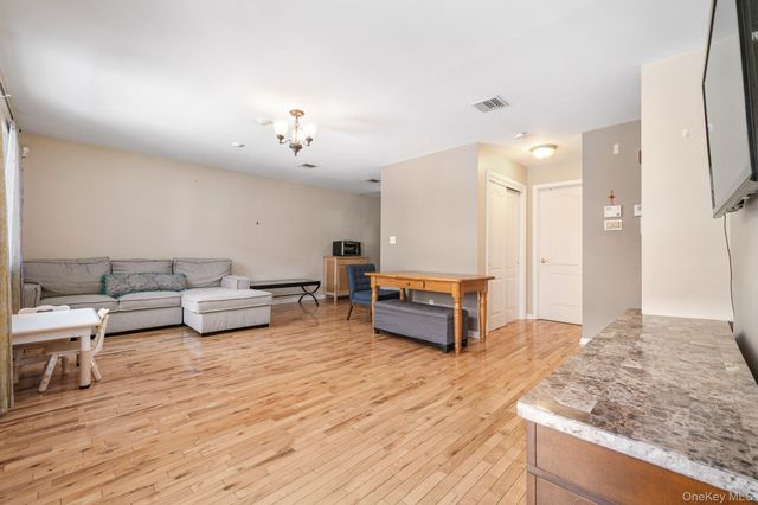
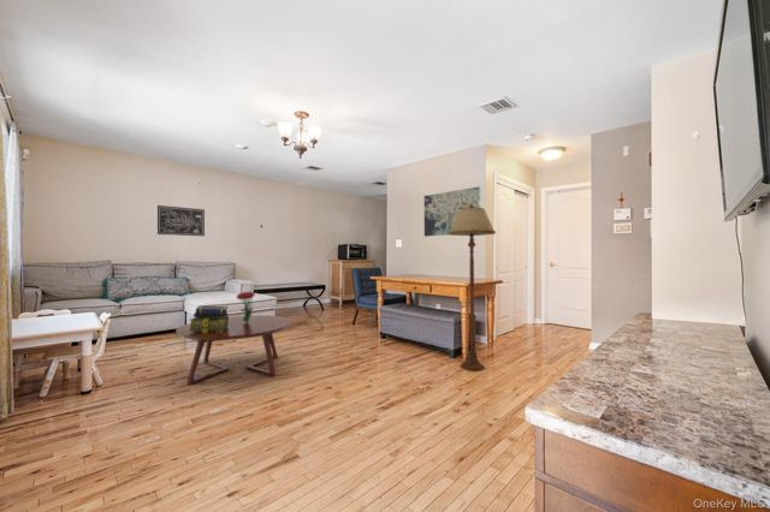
+ wall art [424,185,481,238]
+ floor lamp [448,206,497,371]
+ coffee table [174,314,292,386]
+ stack of books [188,304,231,333]
+ wall art [156,204,206,237]
+ bouquet [235,291,256,323]
